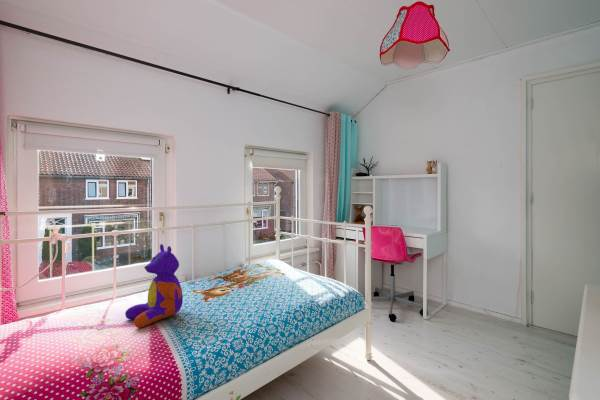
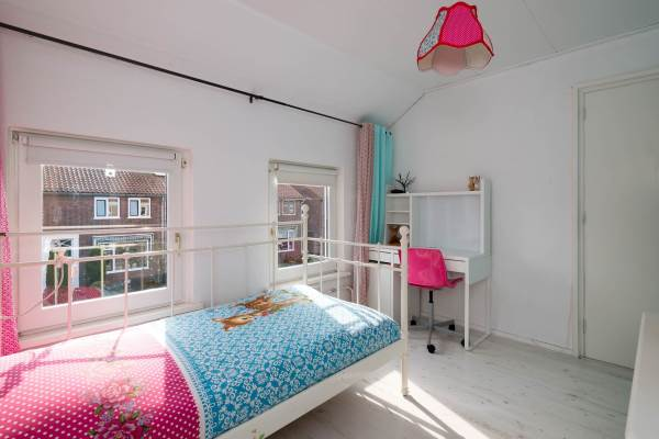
- stuffed bear [124,243,184,329]
